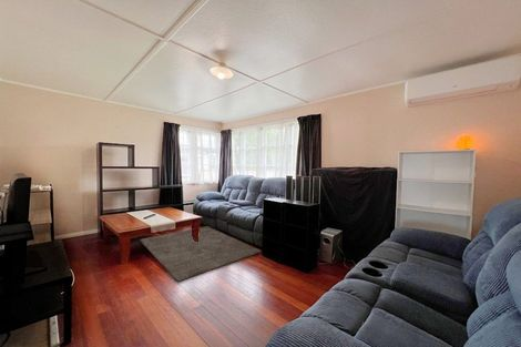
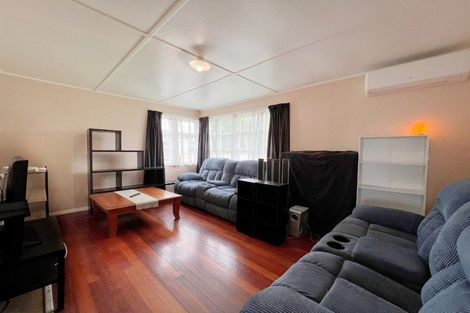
- rug [139,225,262,283]
